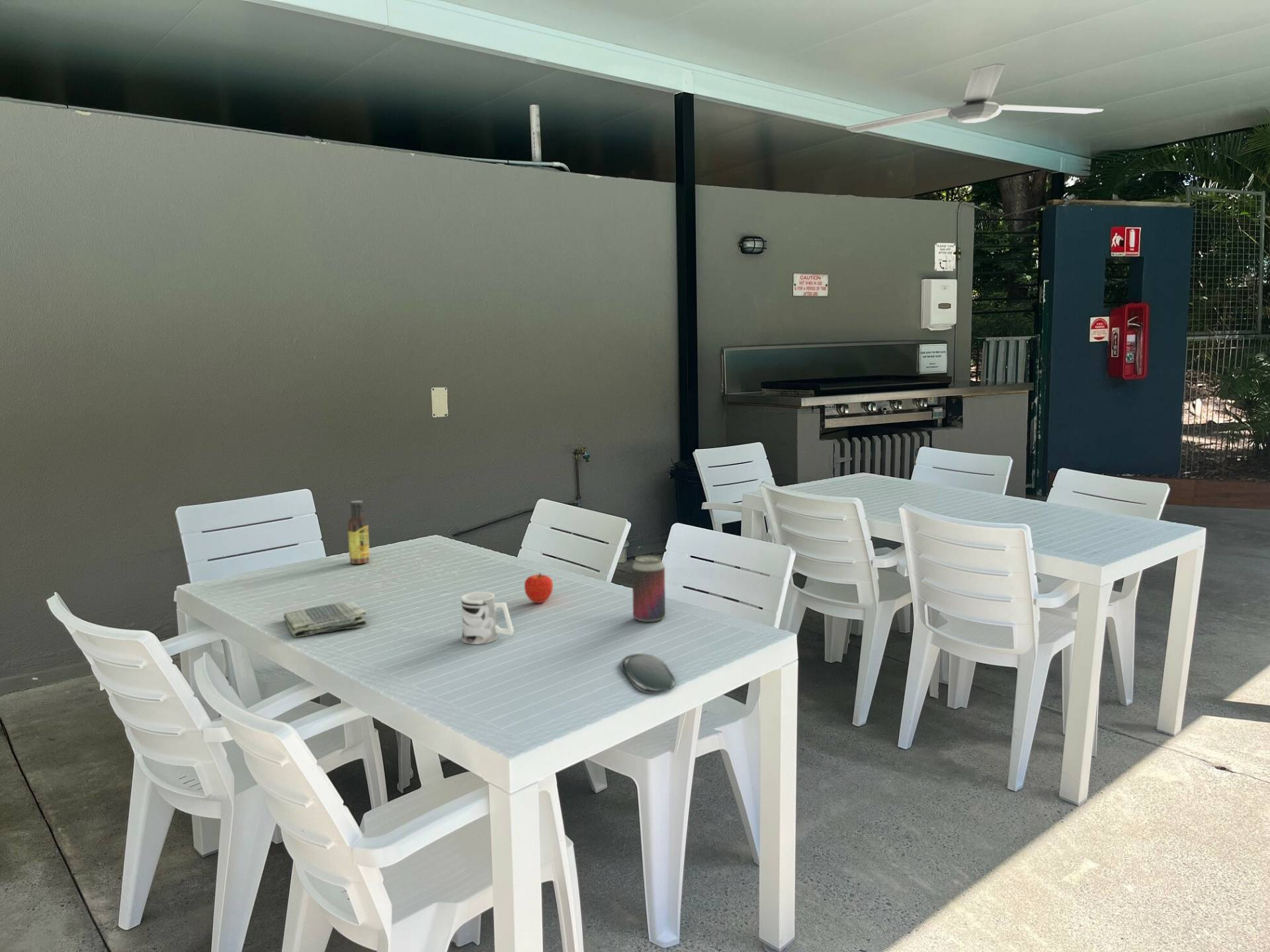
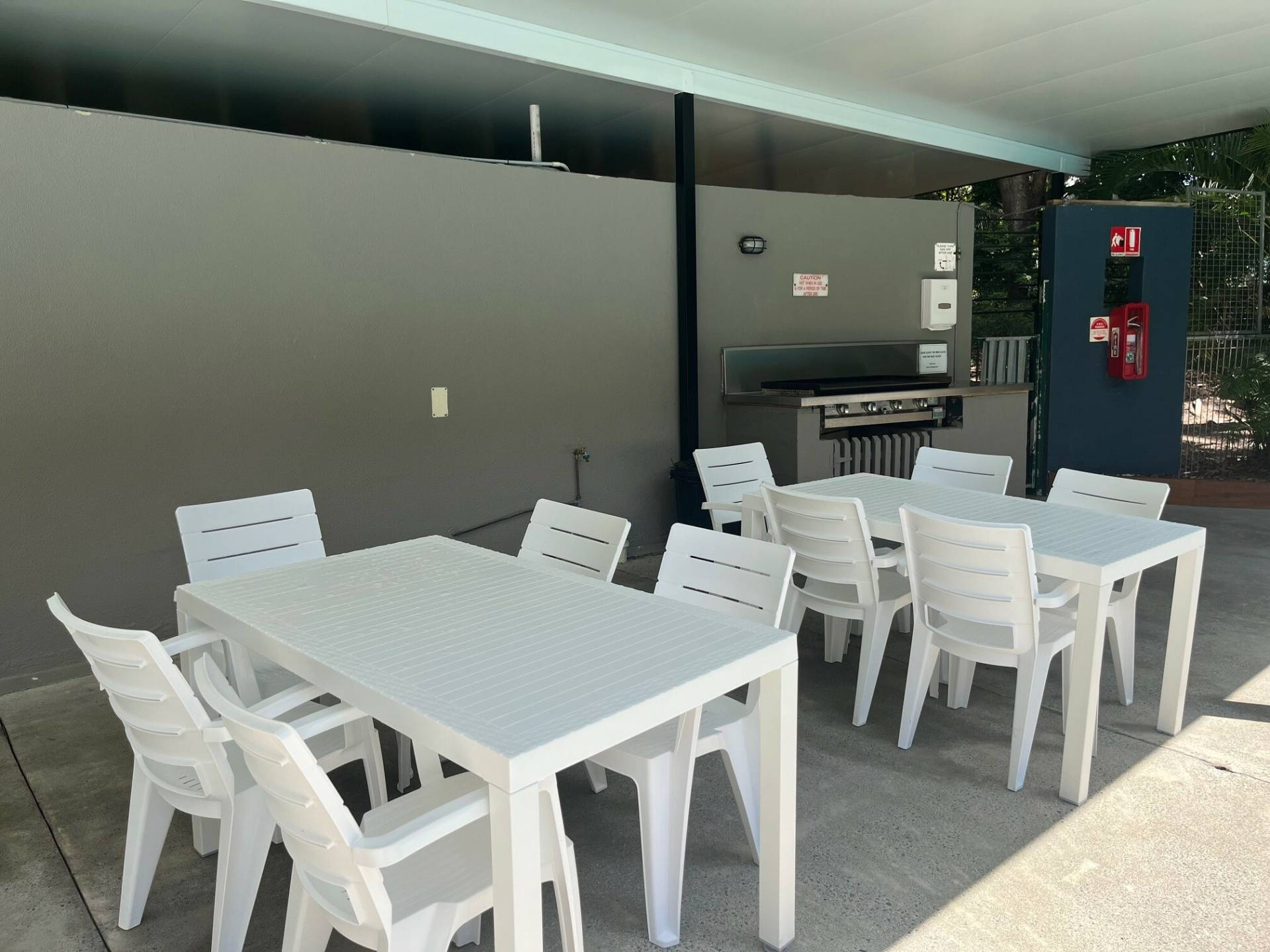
- sauce bottle [347,500,370,565]
- oval tray [620,653,677,694]
- dish towel [283,601,368,639]
- ceiling fan [845,63,1104,133]
- fruit [524,573,554,604]
- beverage can [632,555,666,623]
- mug [460,591,514,645]
